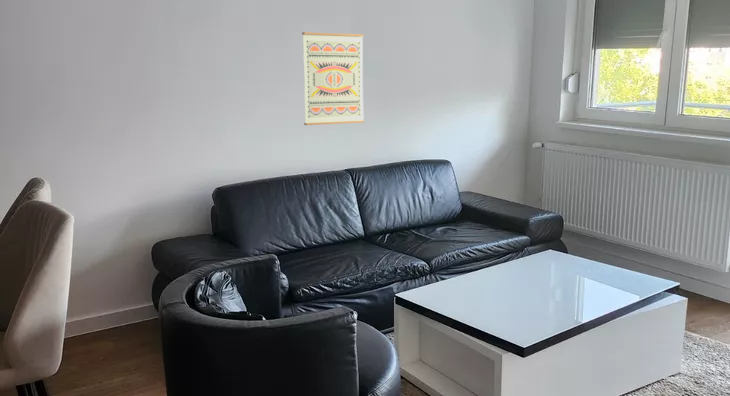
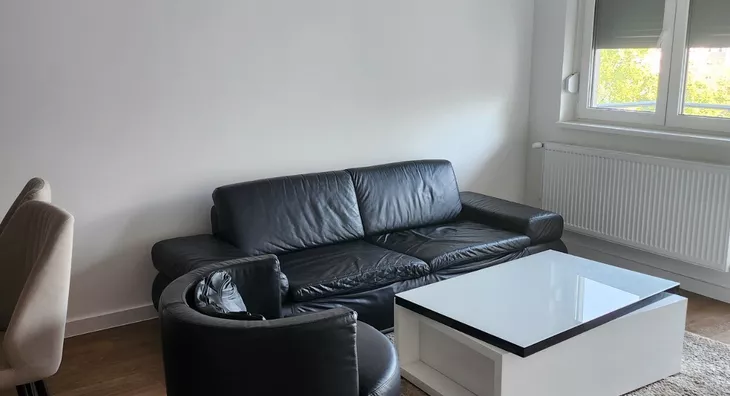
- wall art [301,31,365,126]
